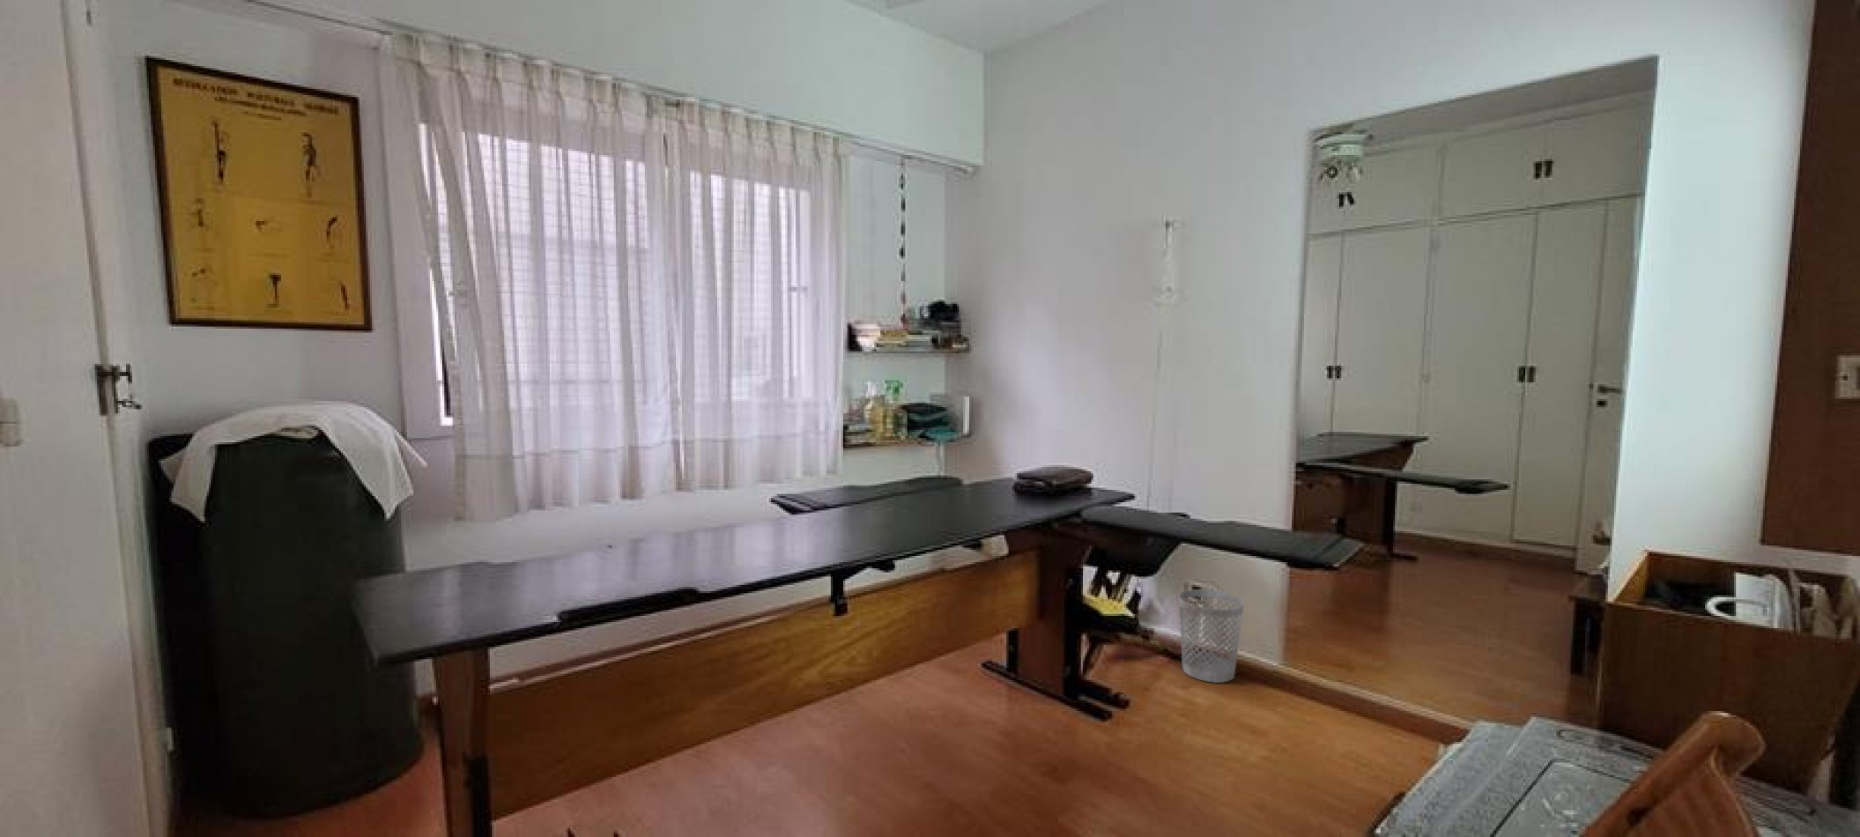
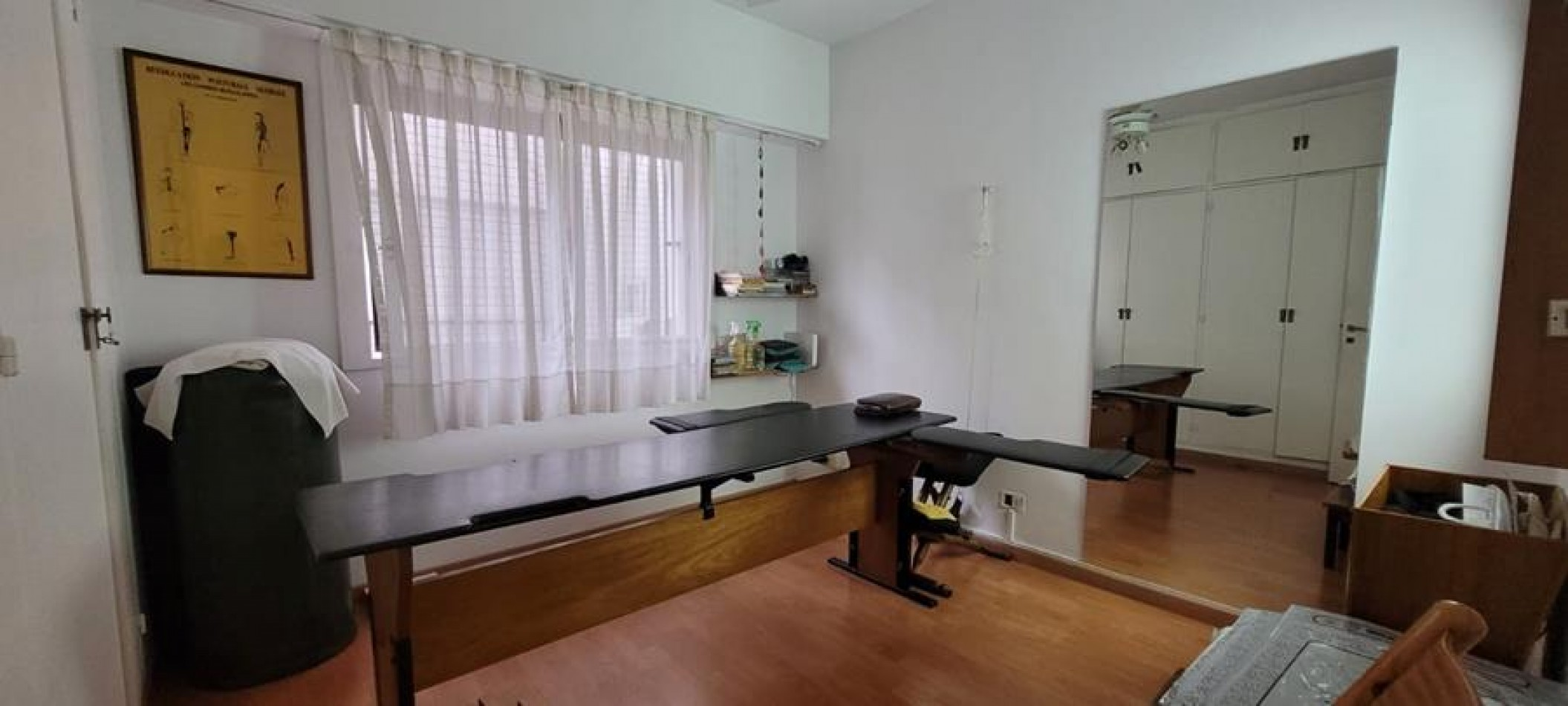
- wastebasket [1178,588,1246,684]
